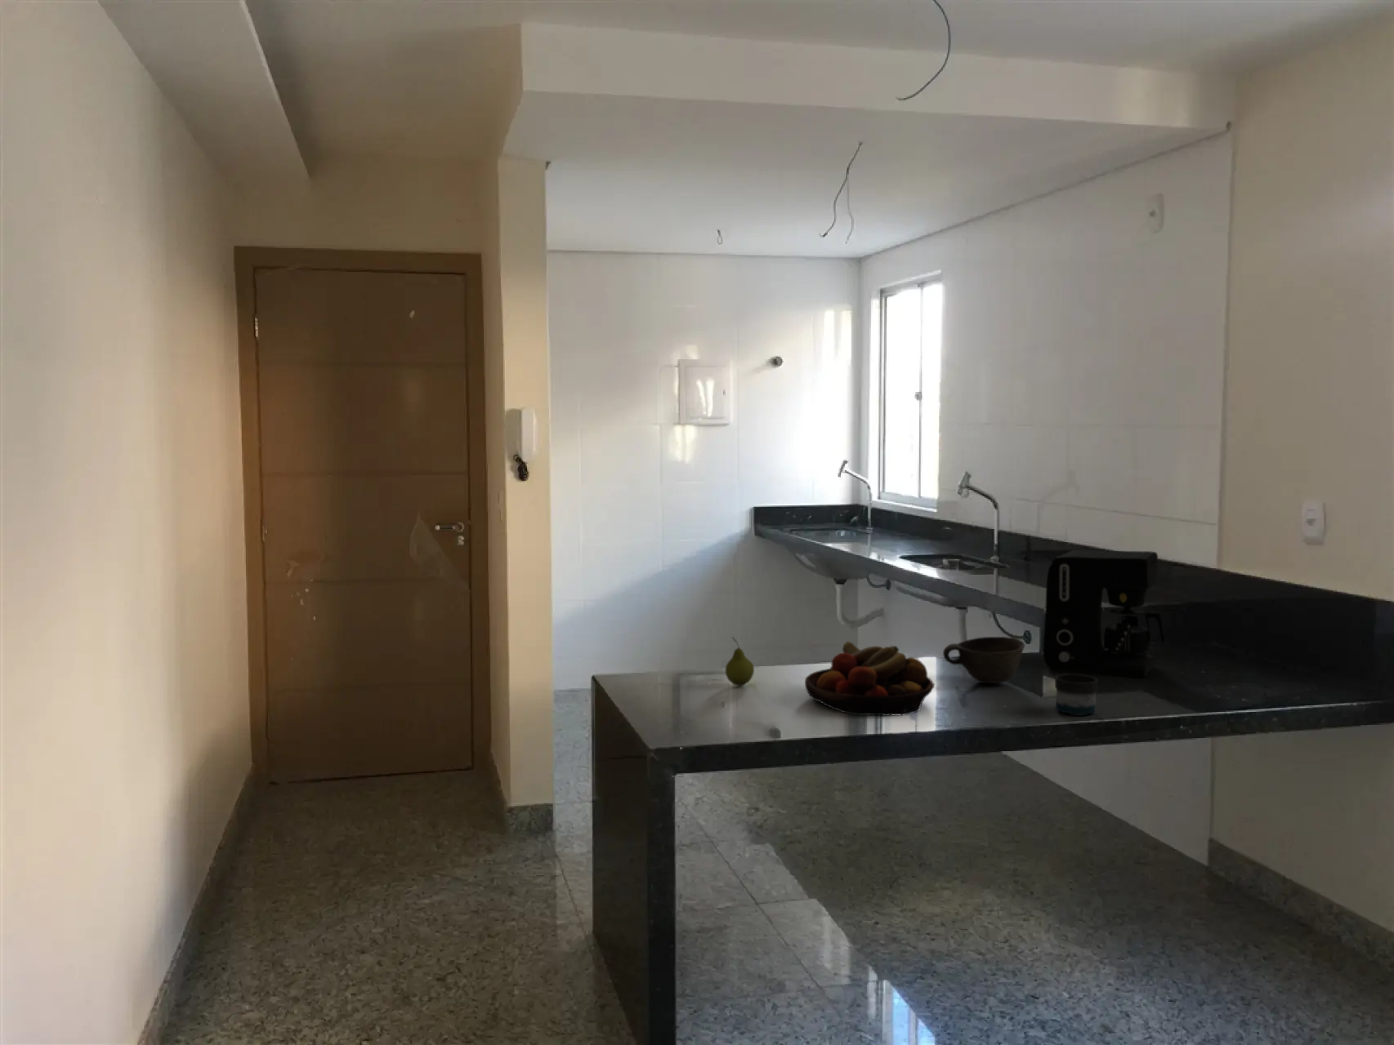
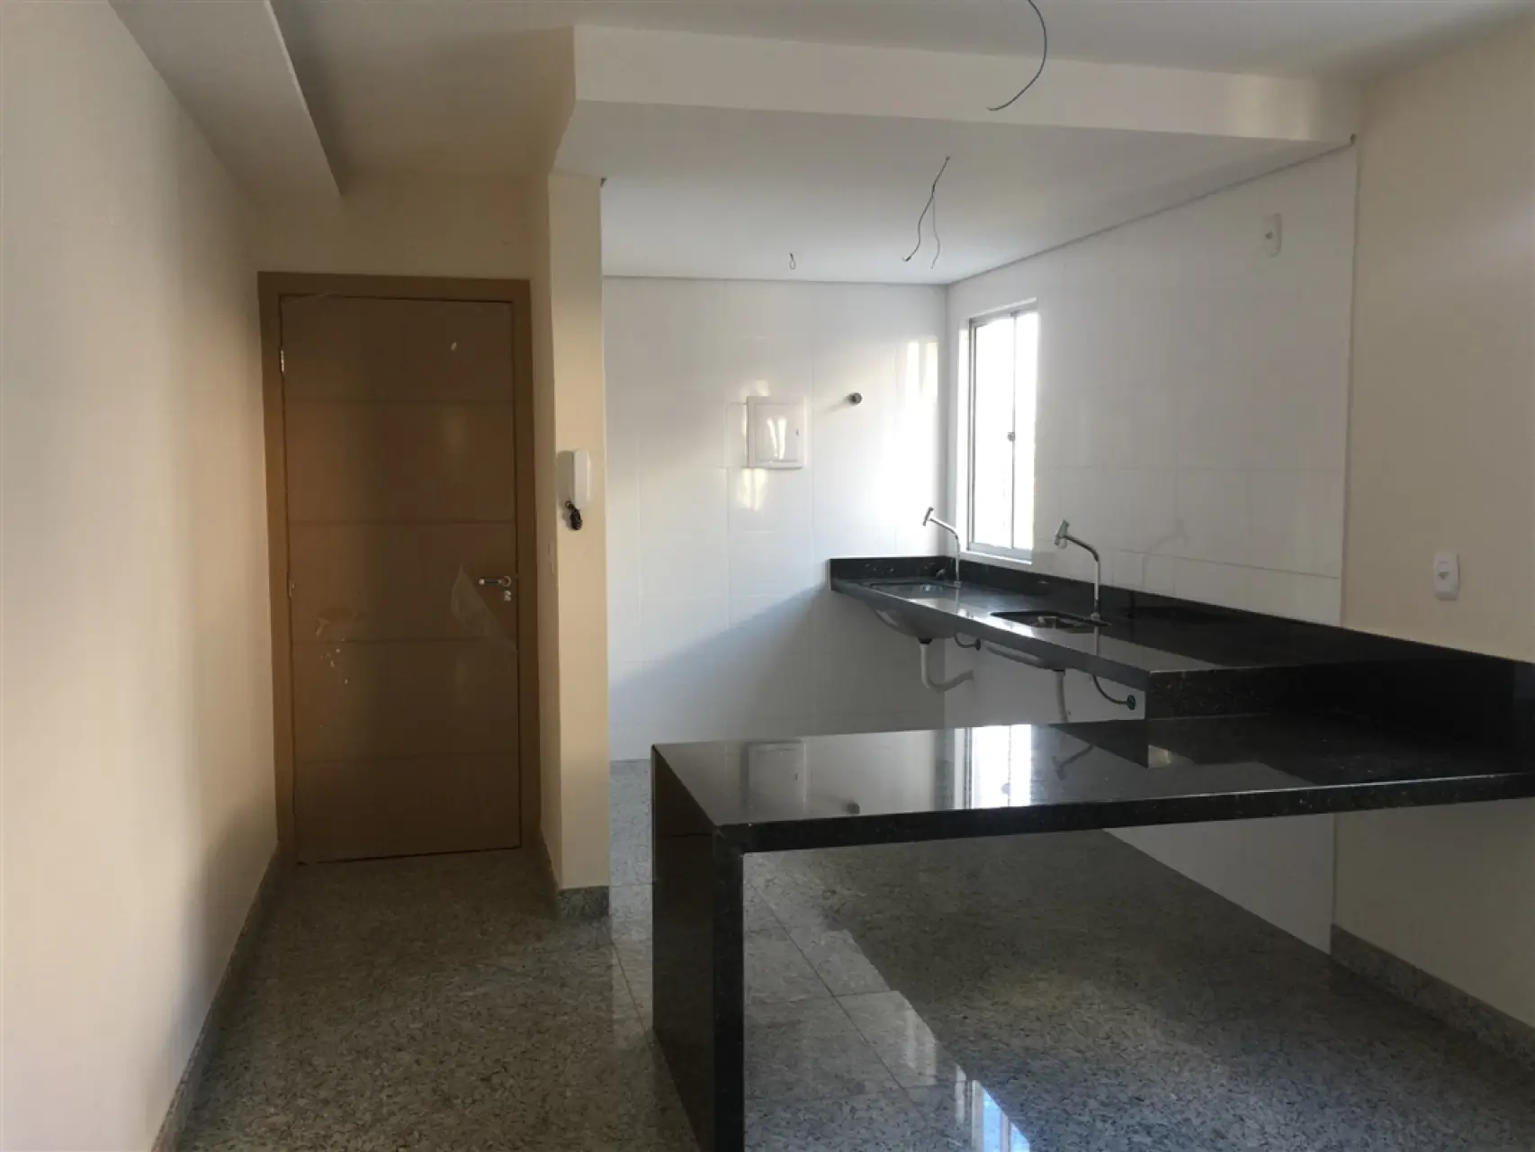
- bowl [943,636,1026,684]
- fruit [725,636,755,686]
- coffee maker [1042,550,1166,679]
- mug [1055,674,1099,717]
- fruit bowl [804,640,935,717]
